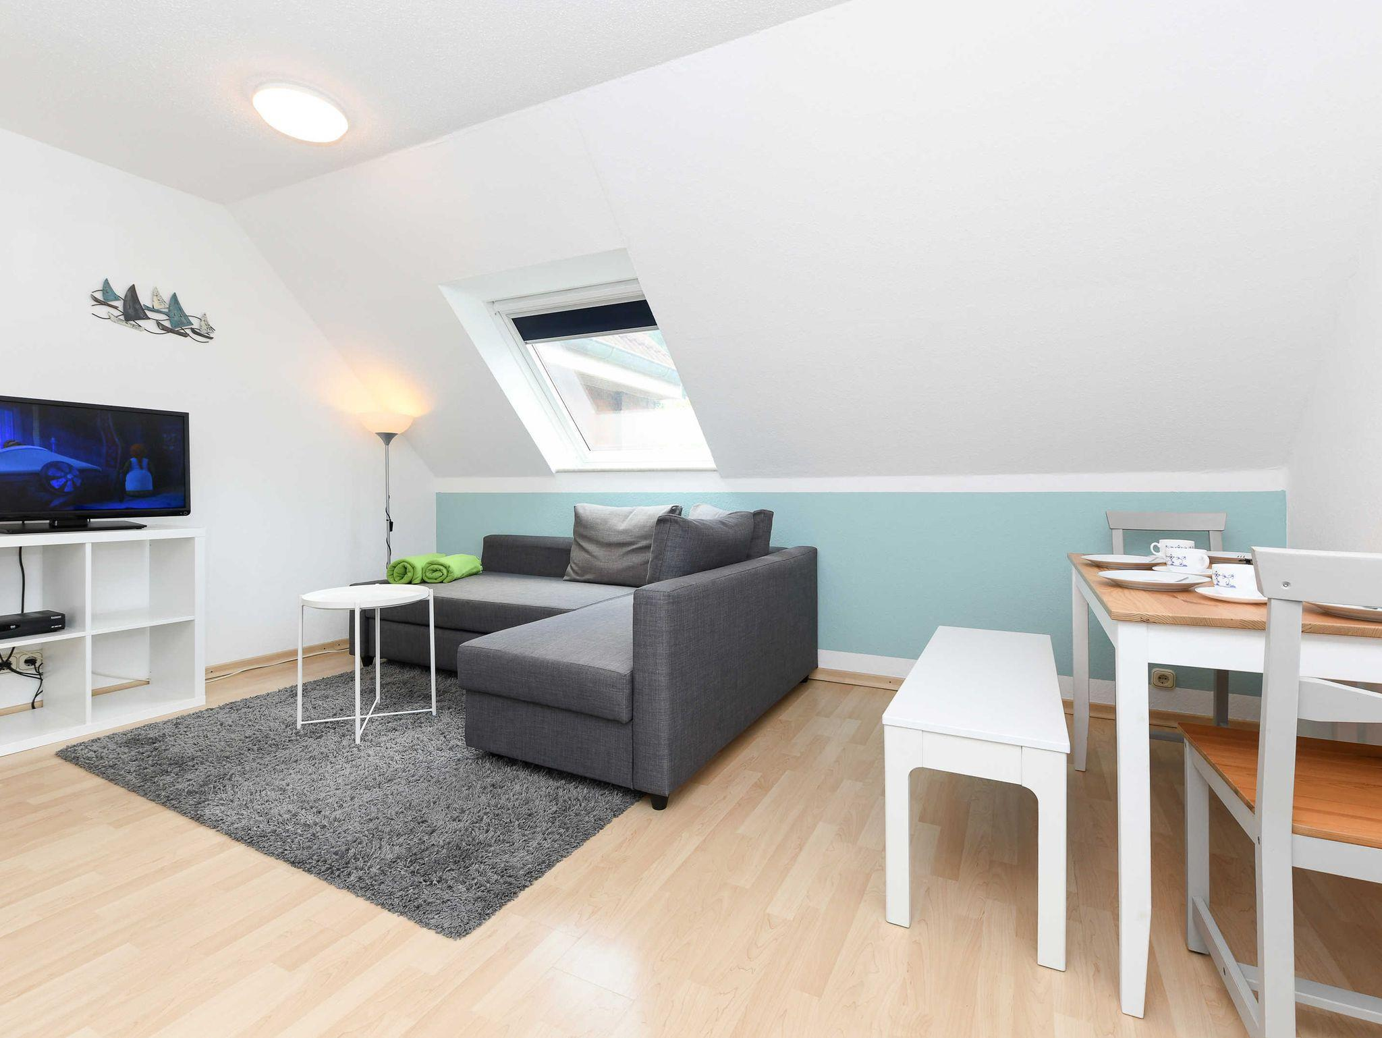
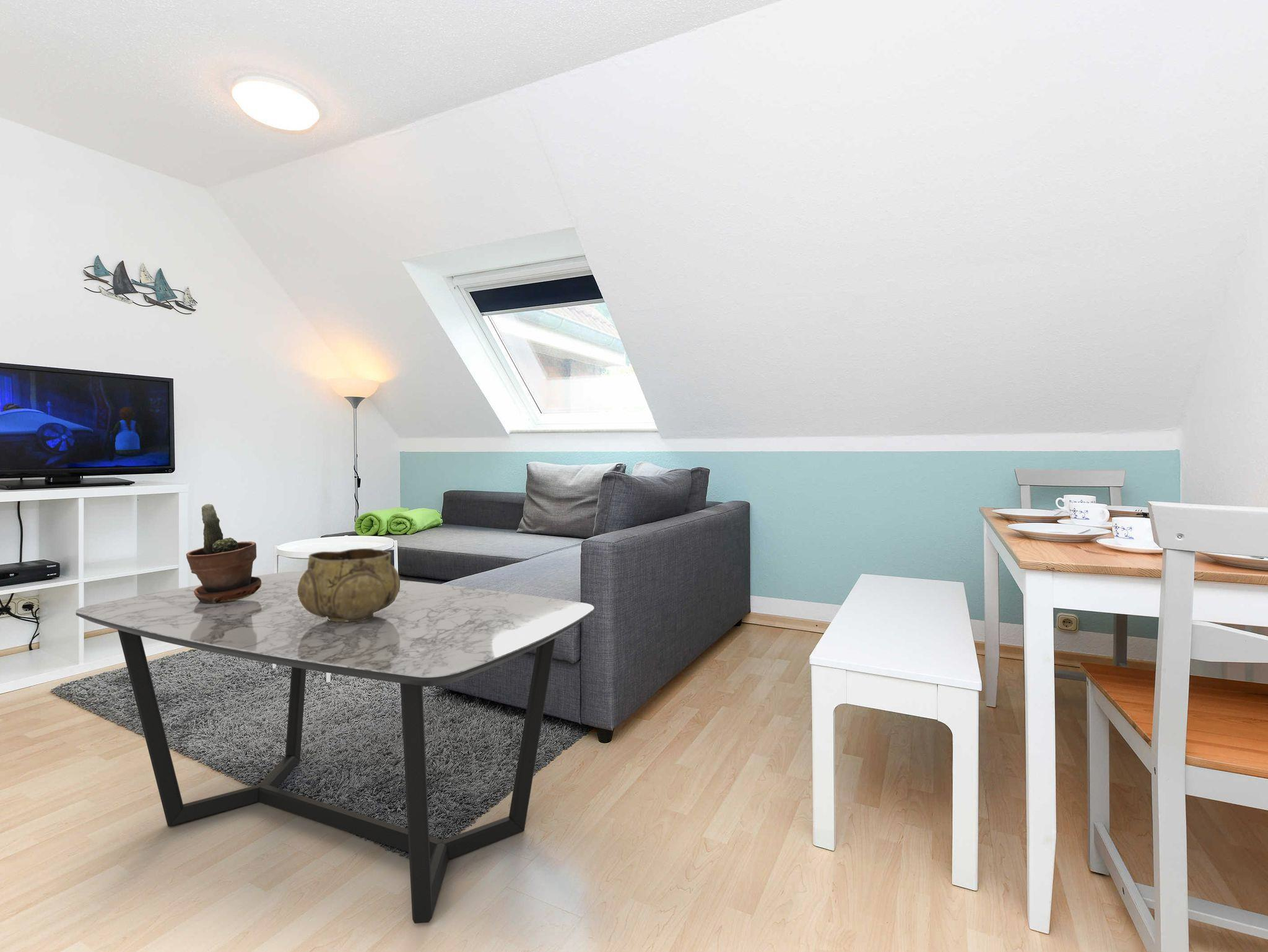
+ potted plant [186,503,261,604]
+ decorative bowl [298,548,401,621]
+ coffee table [76,571,594,924]
